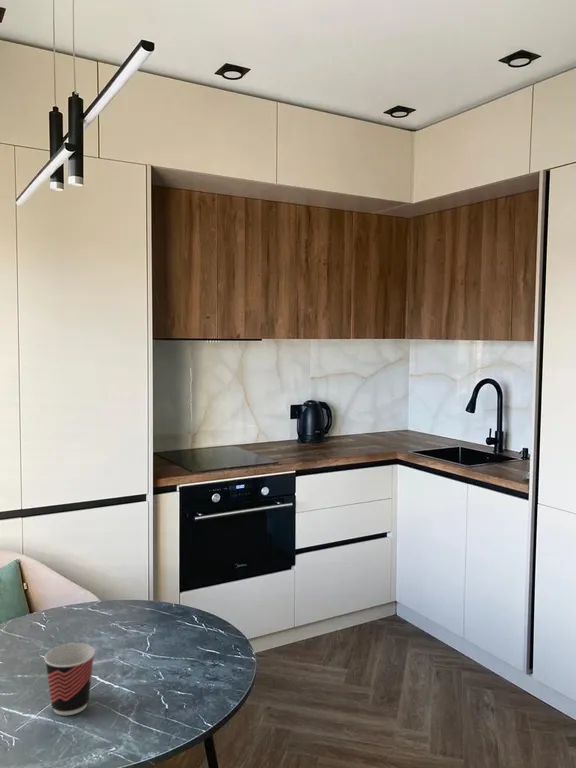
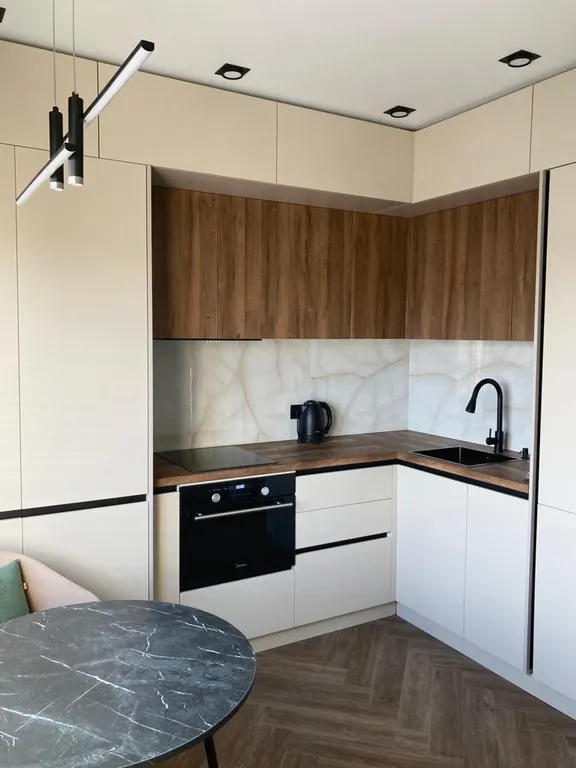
- cup [43,642,96,716]
